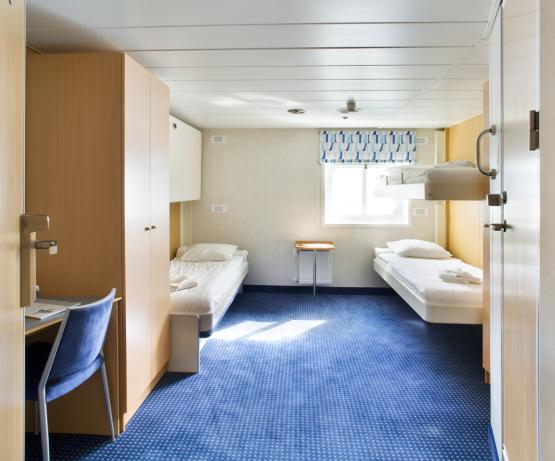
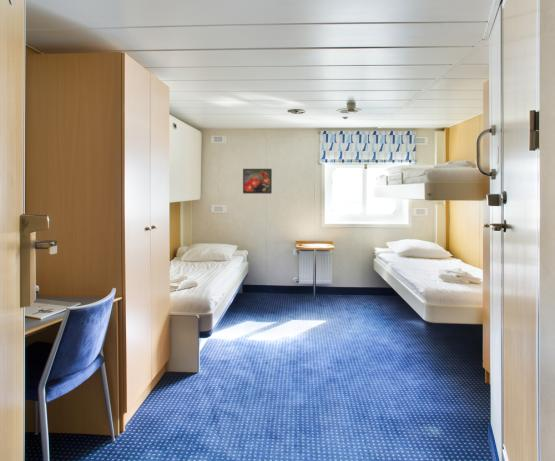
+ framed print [242,168,273,195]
